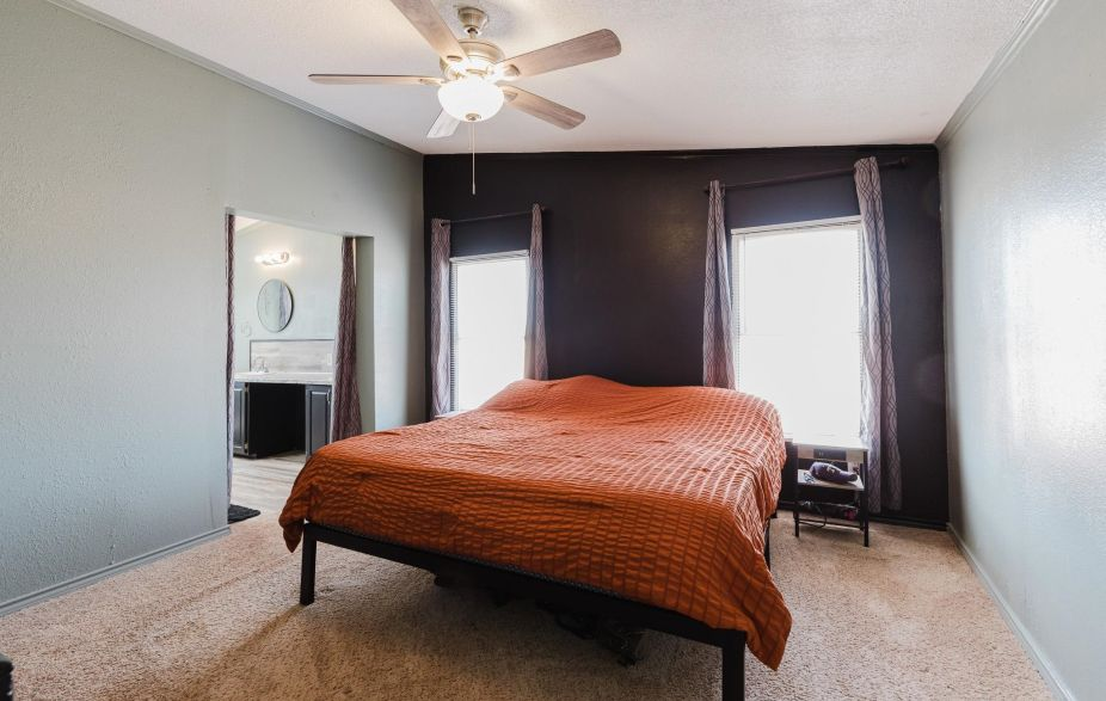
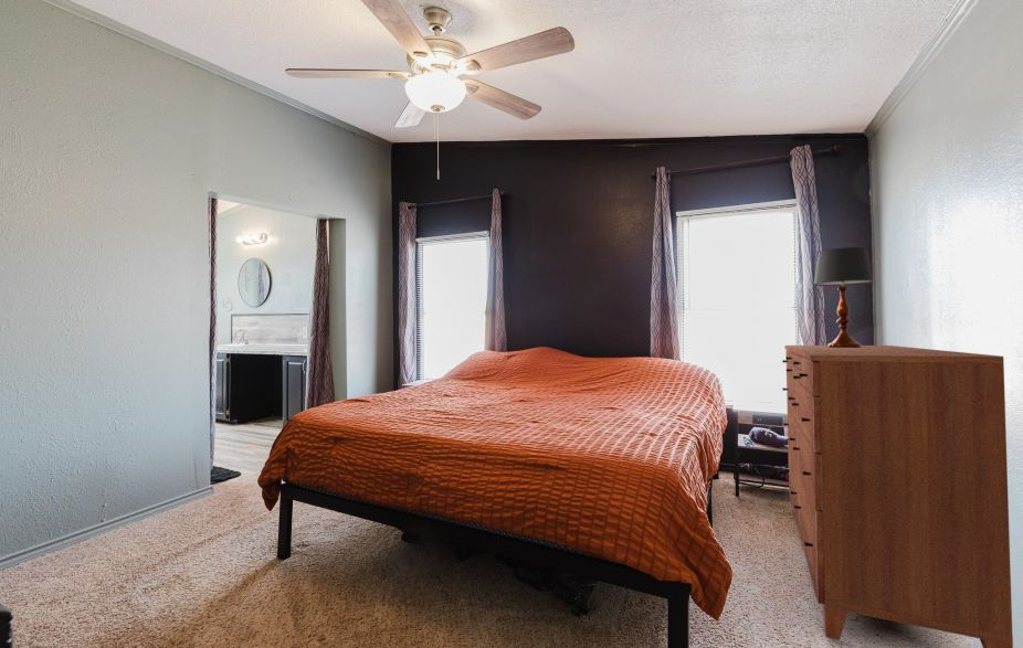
+ dresser [781,344,1014,648]
+ table lamp [813,246,875,348]
